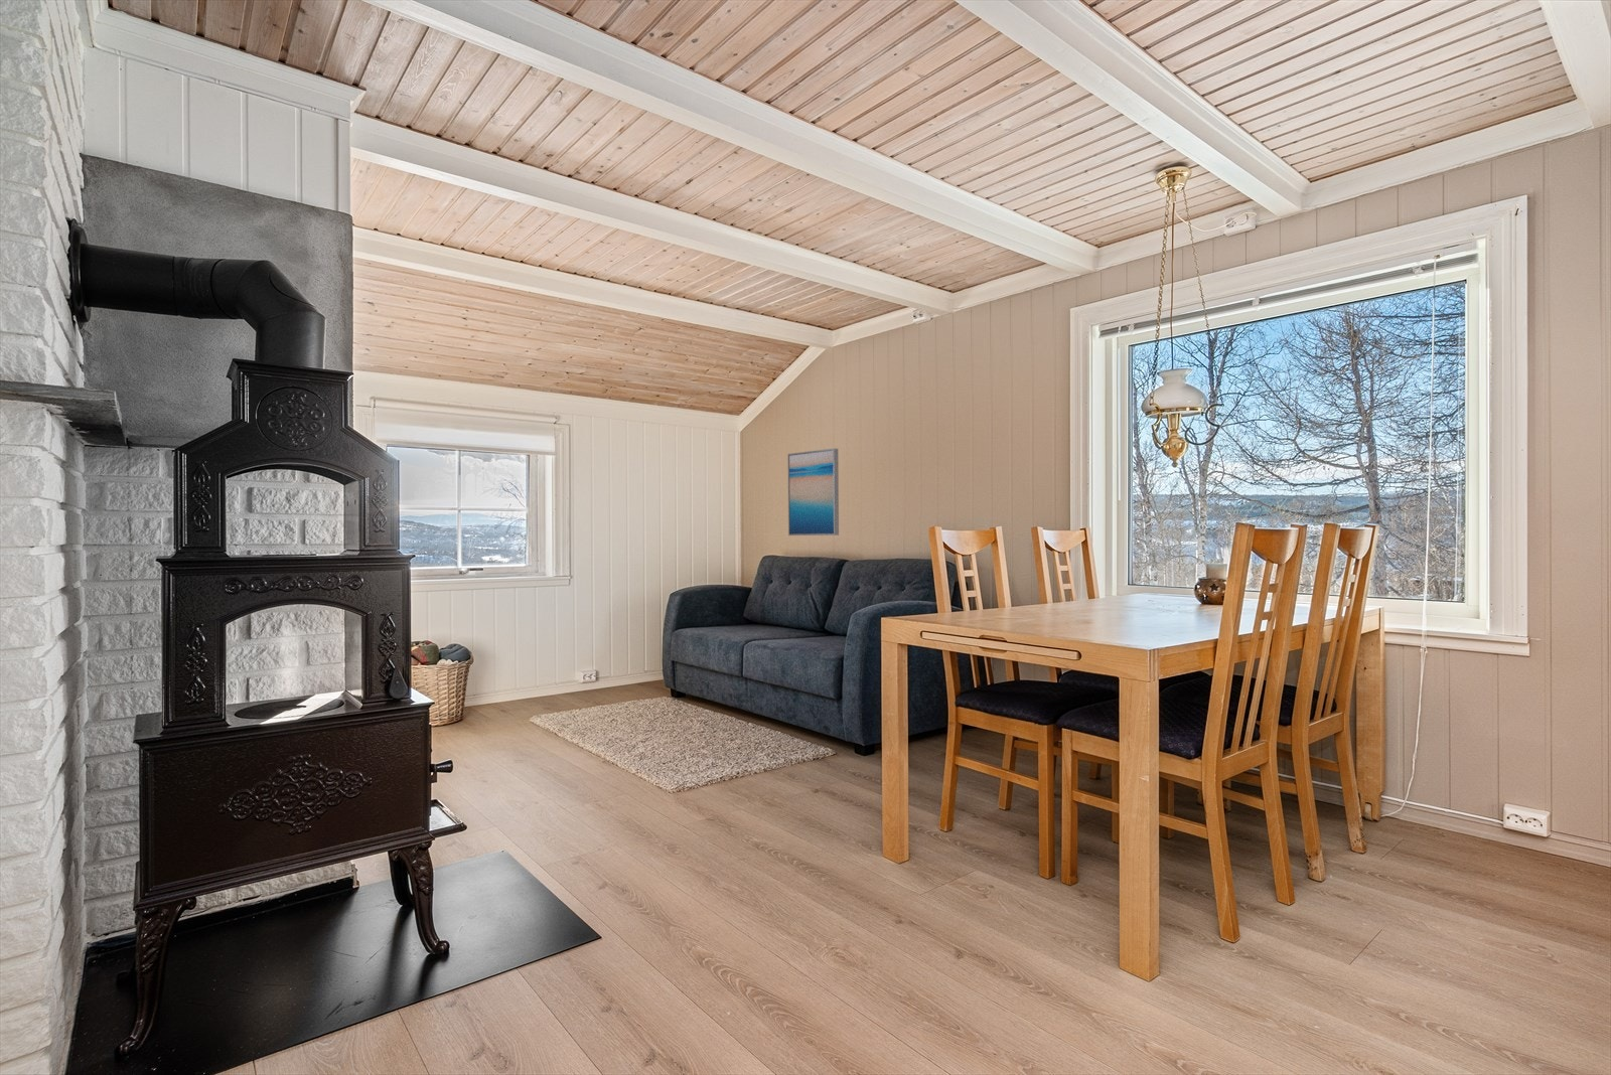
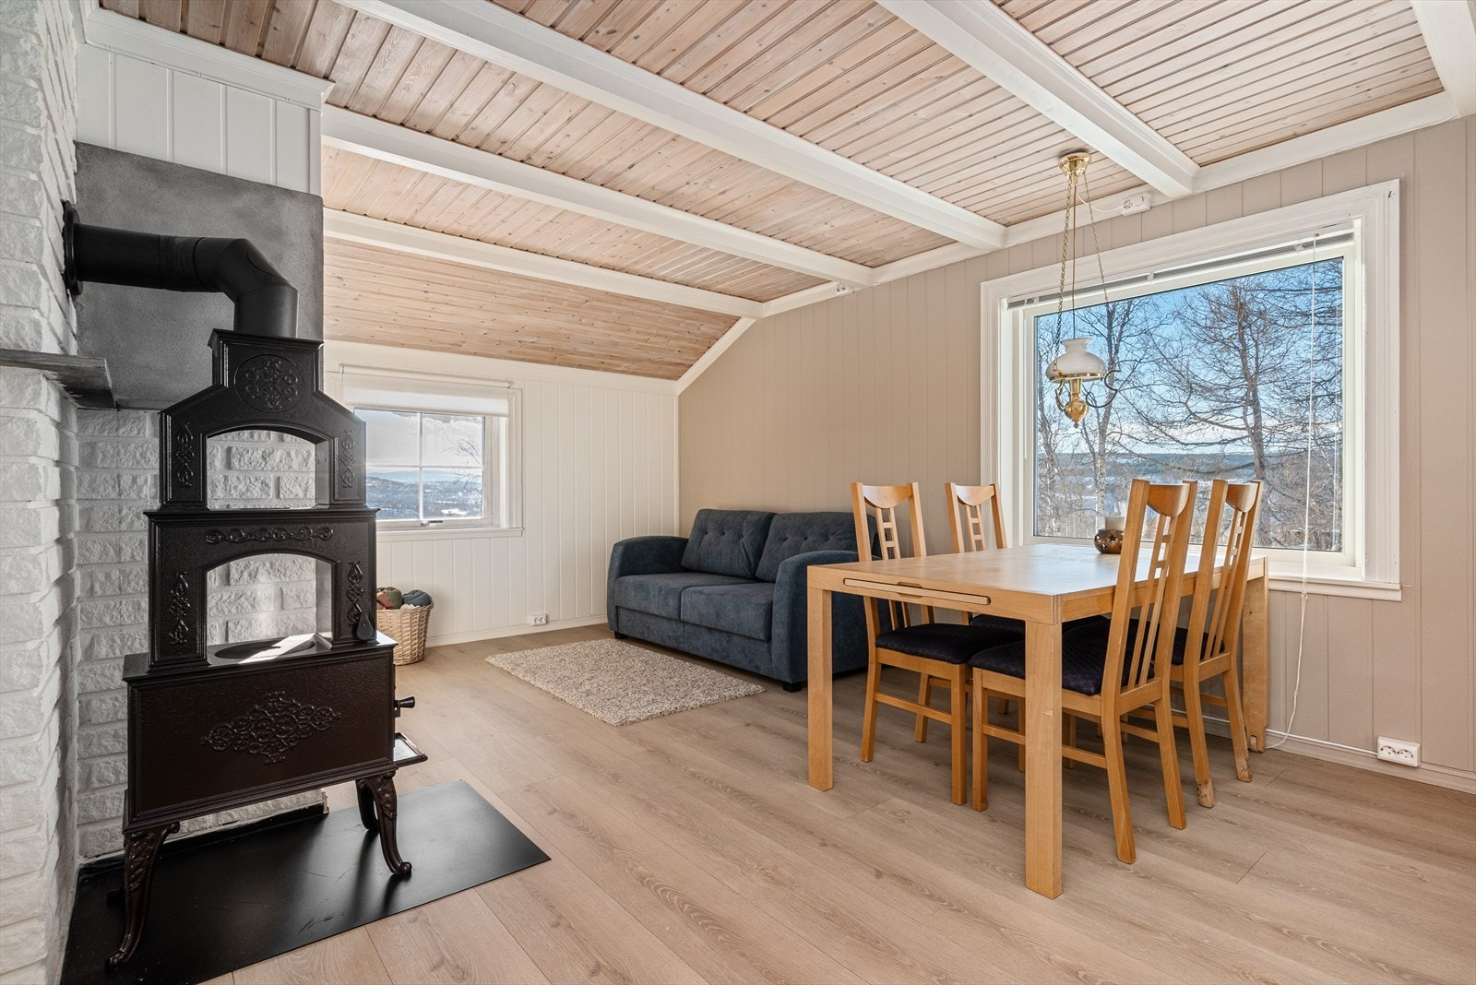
- wall art [787,446,840,536]
